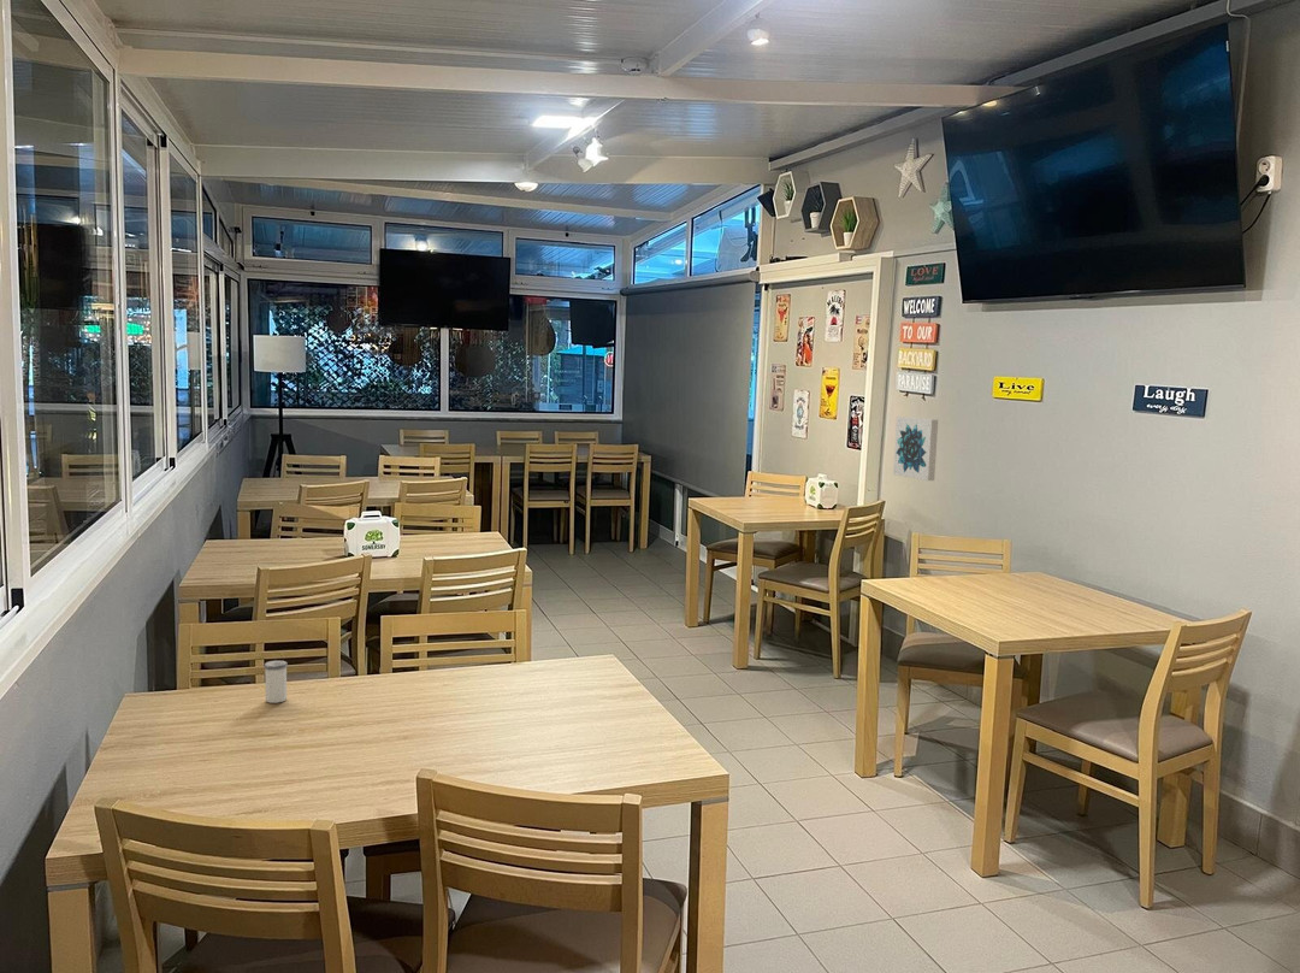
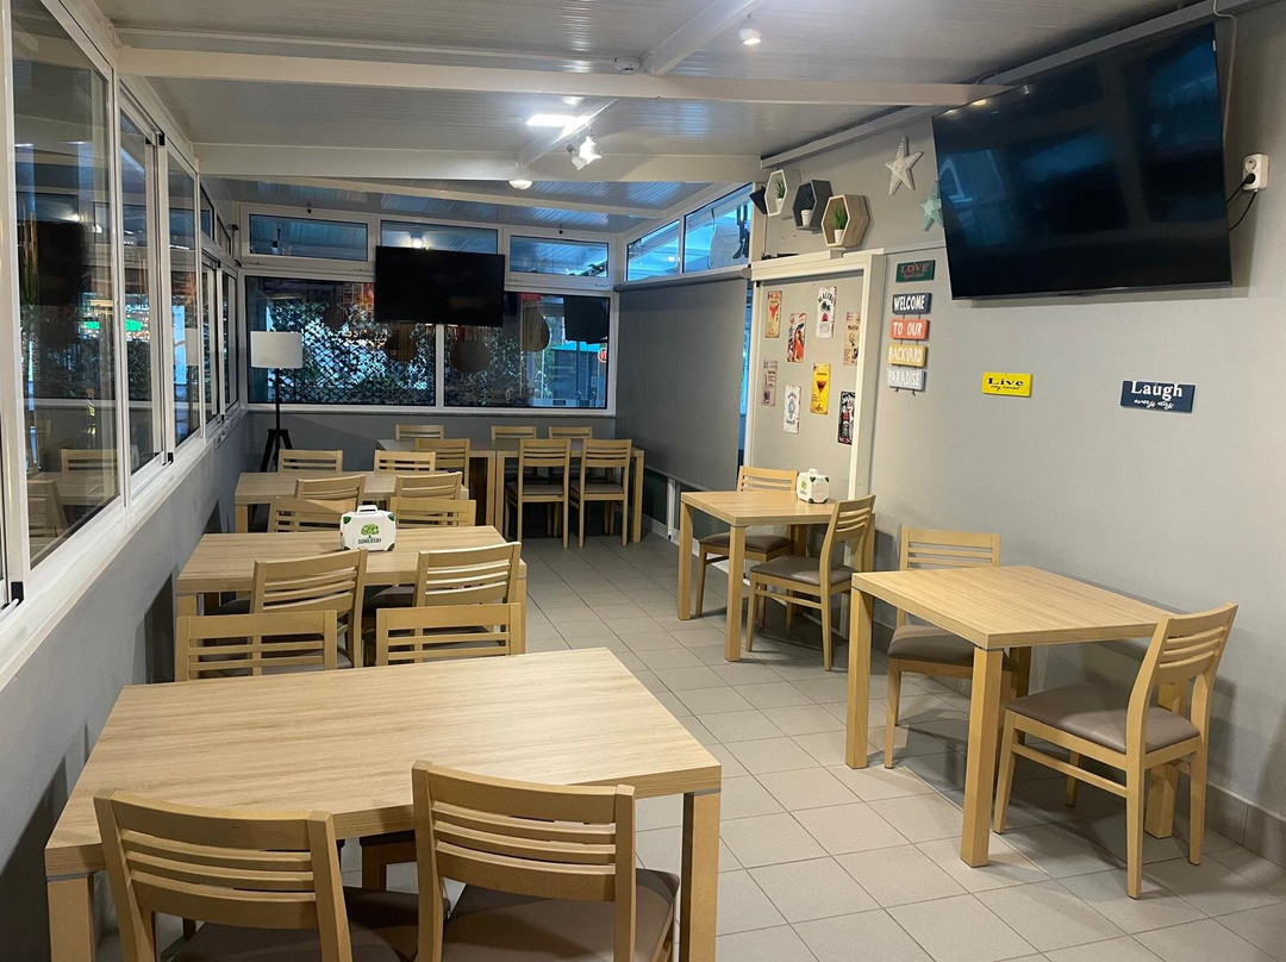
- salt shaker [262,660,289,704]
- wall art [892,415,939,482]
